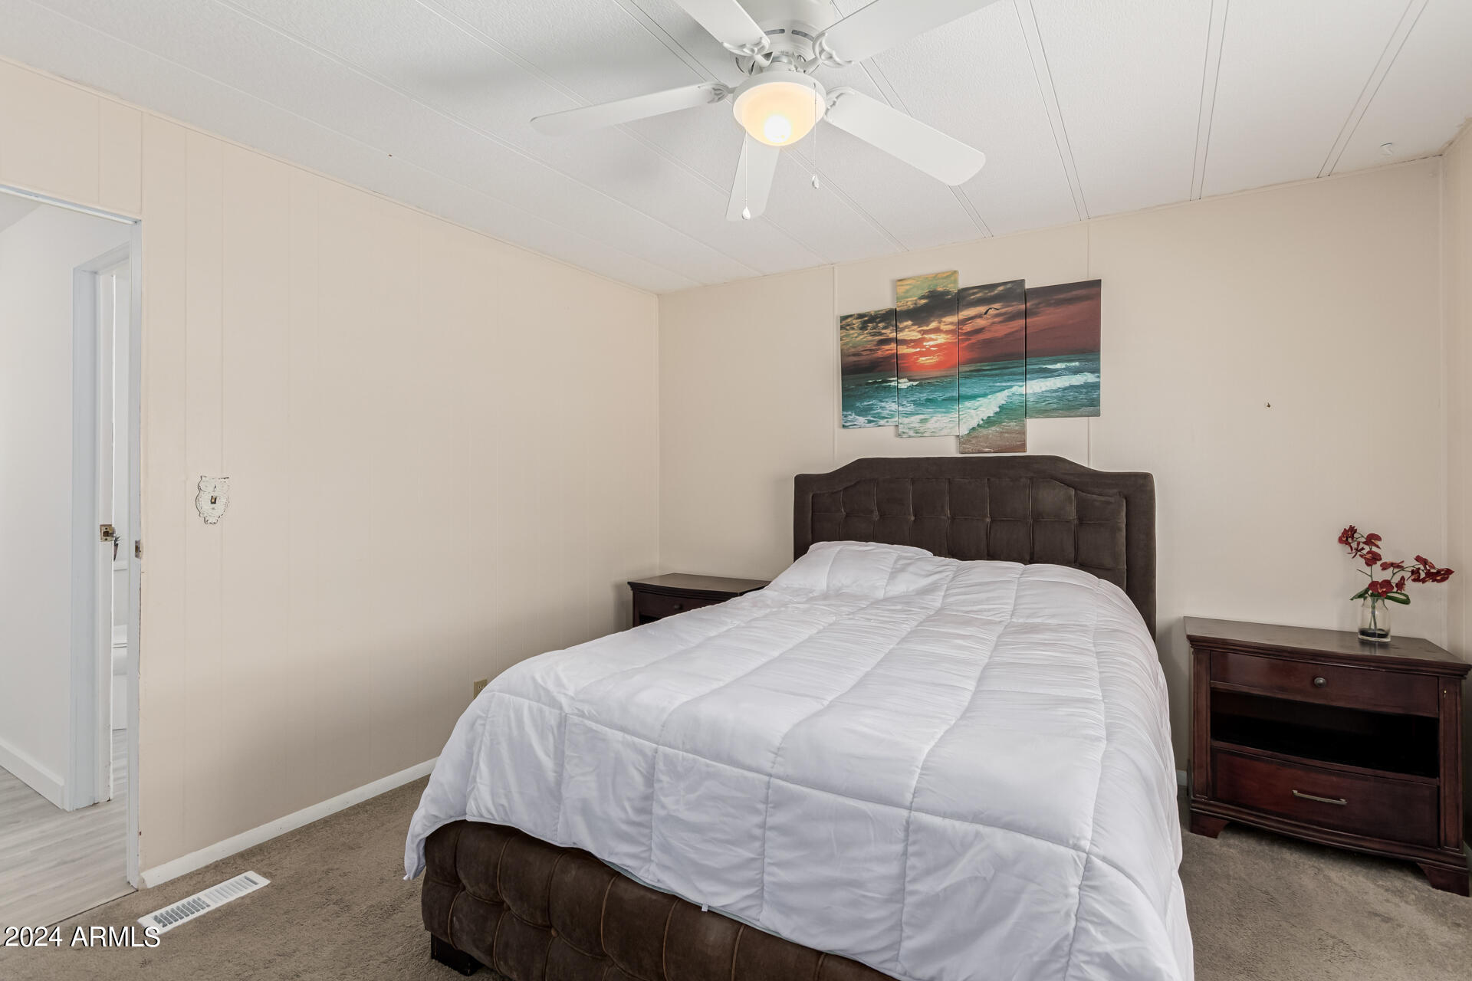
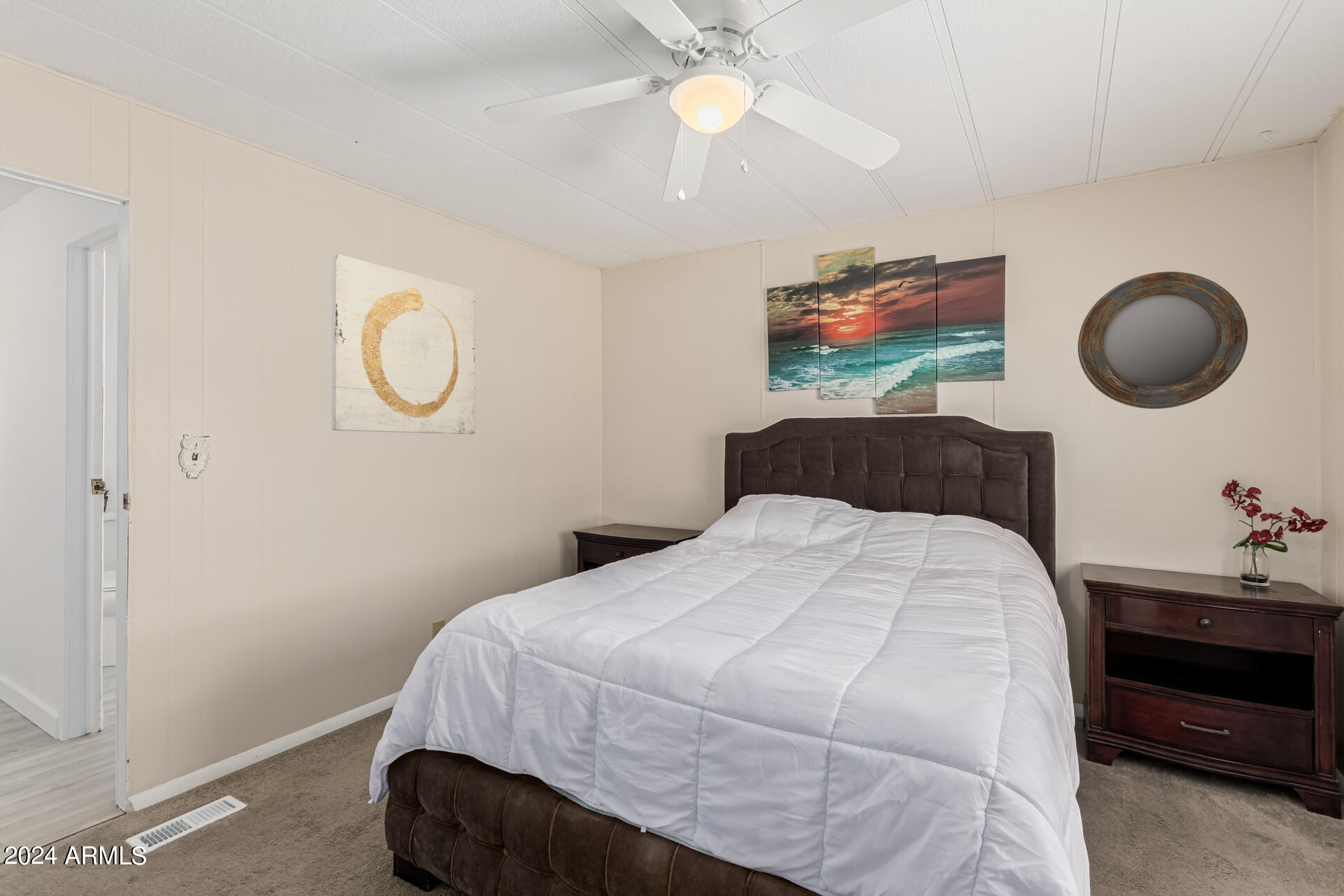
+ home mirror [1077,271,1249,409]
+ wall art [331,253,476,435]
